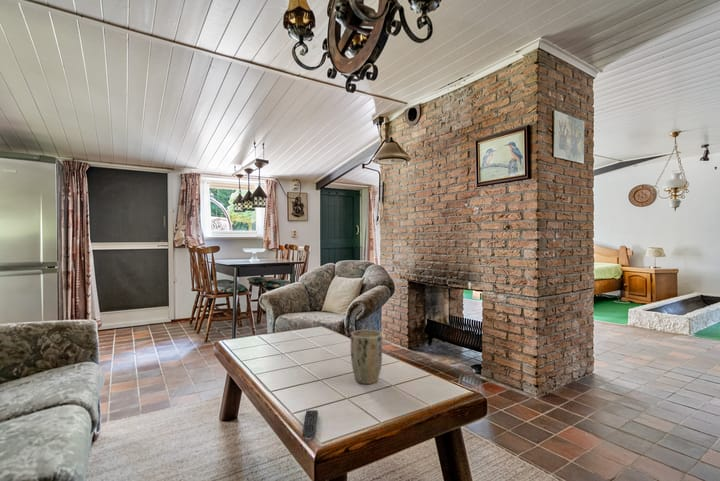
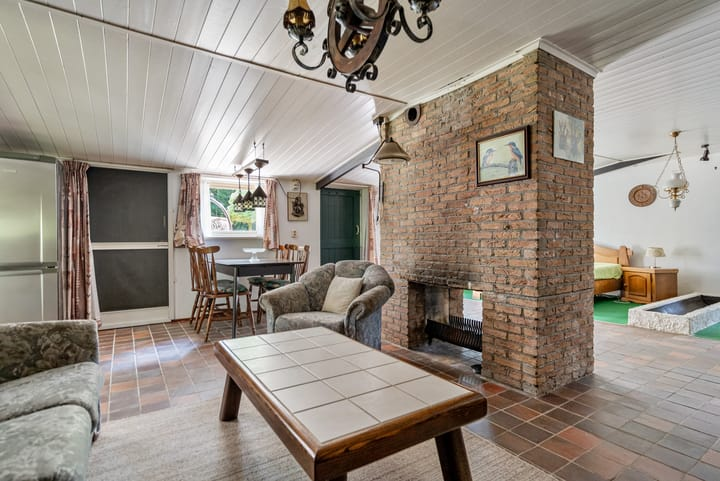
- remote control [301,409,319,442]
- plant pot [350,329,383,385]
